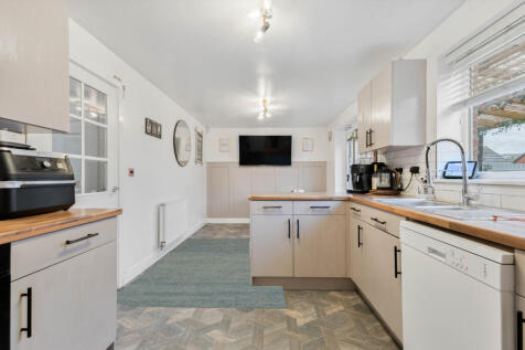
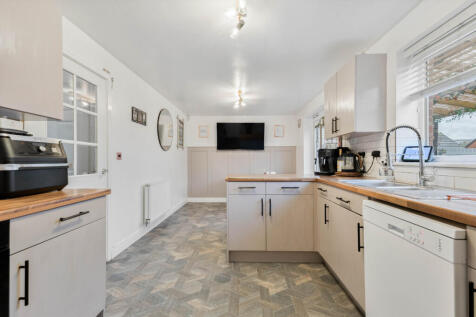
- rug [116,237,288,309]
